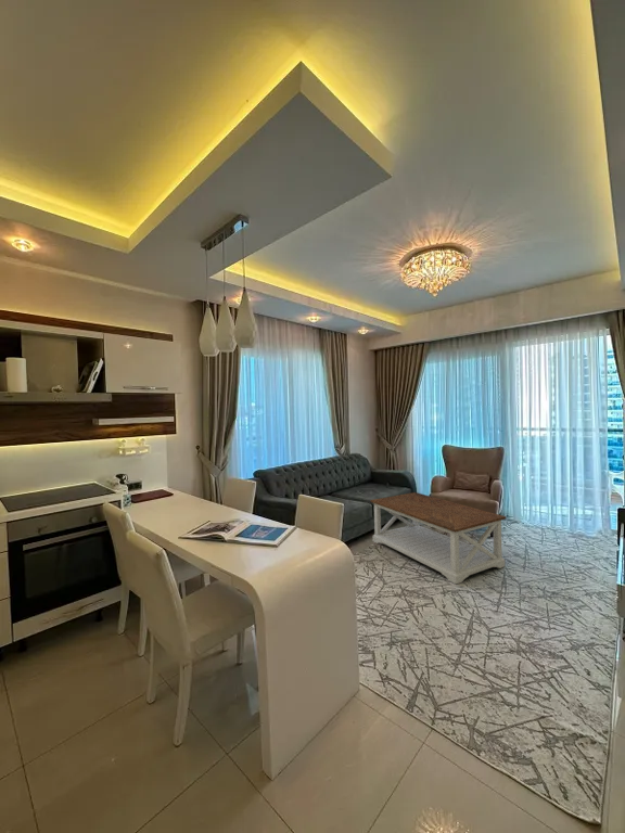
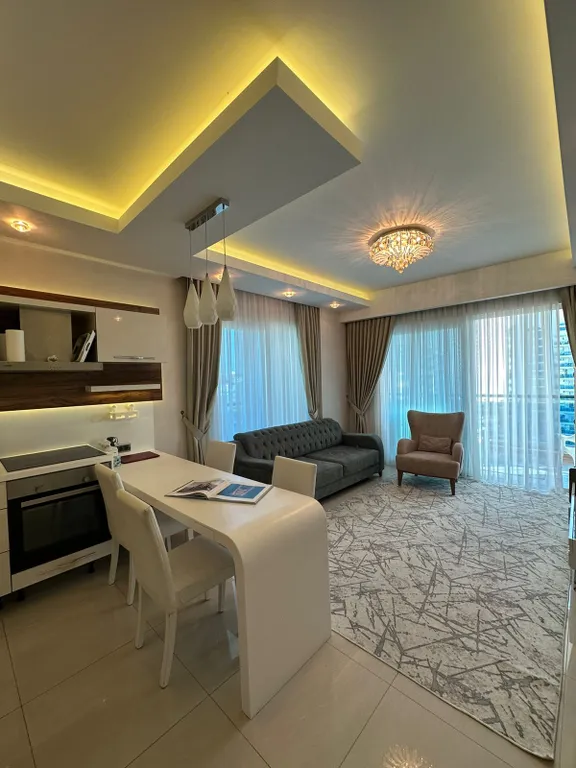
- coffee table [369,491,507,586]
